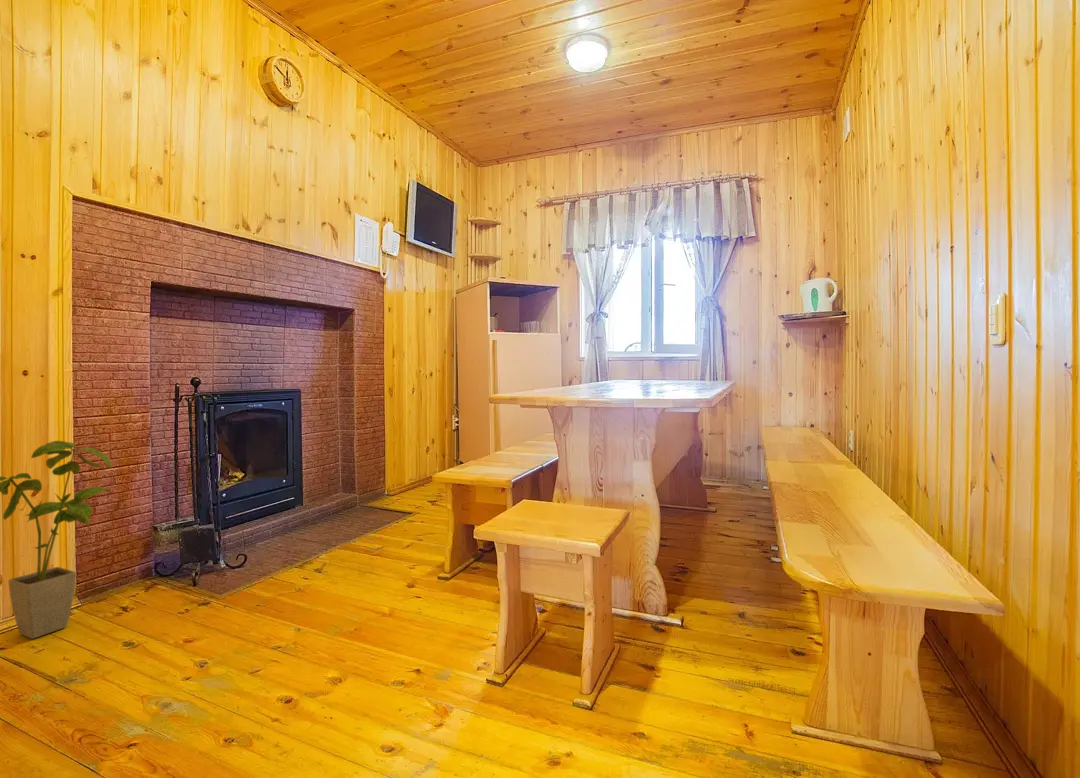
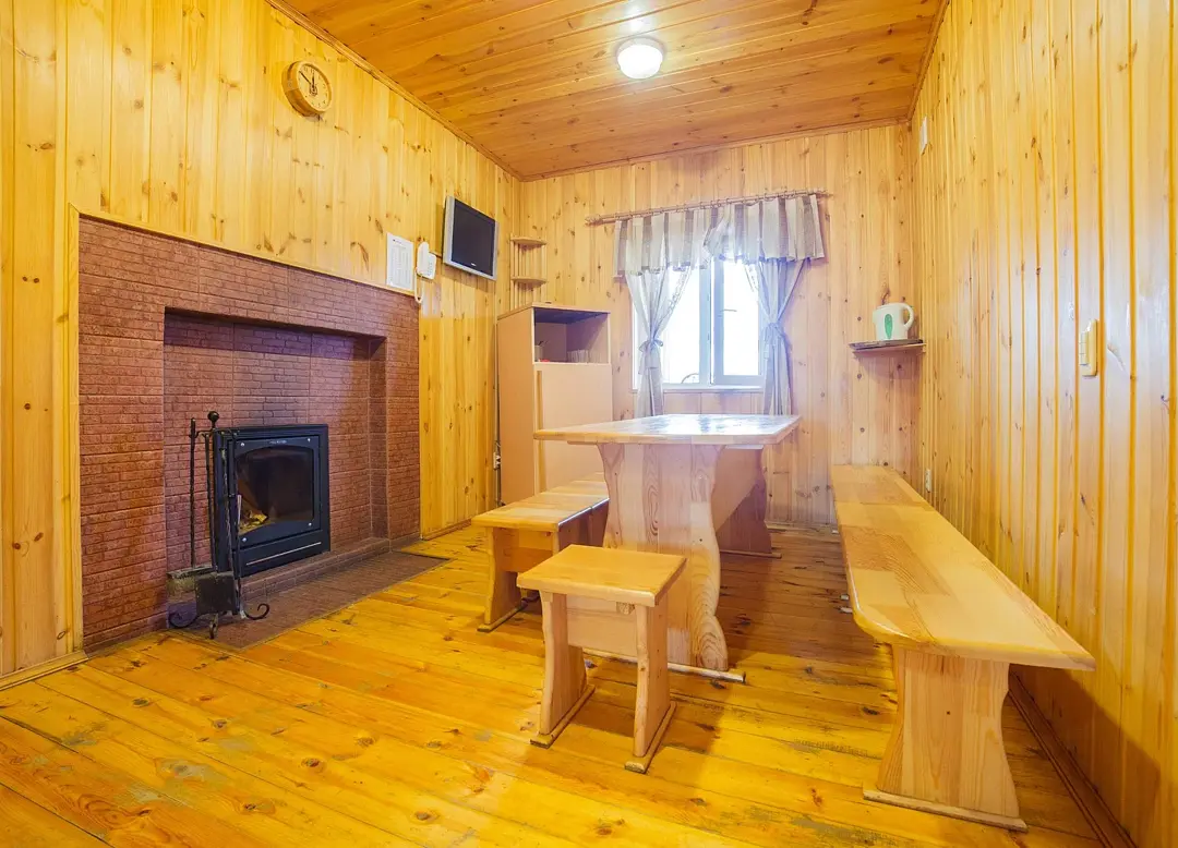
- house plant [0,440,113,640]
